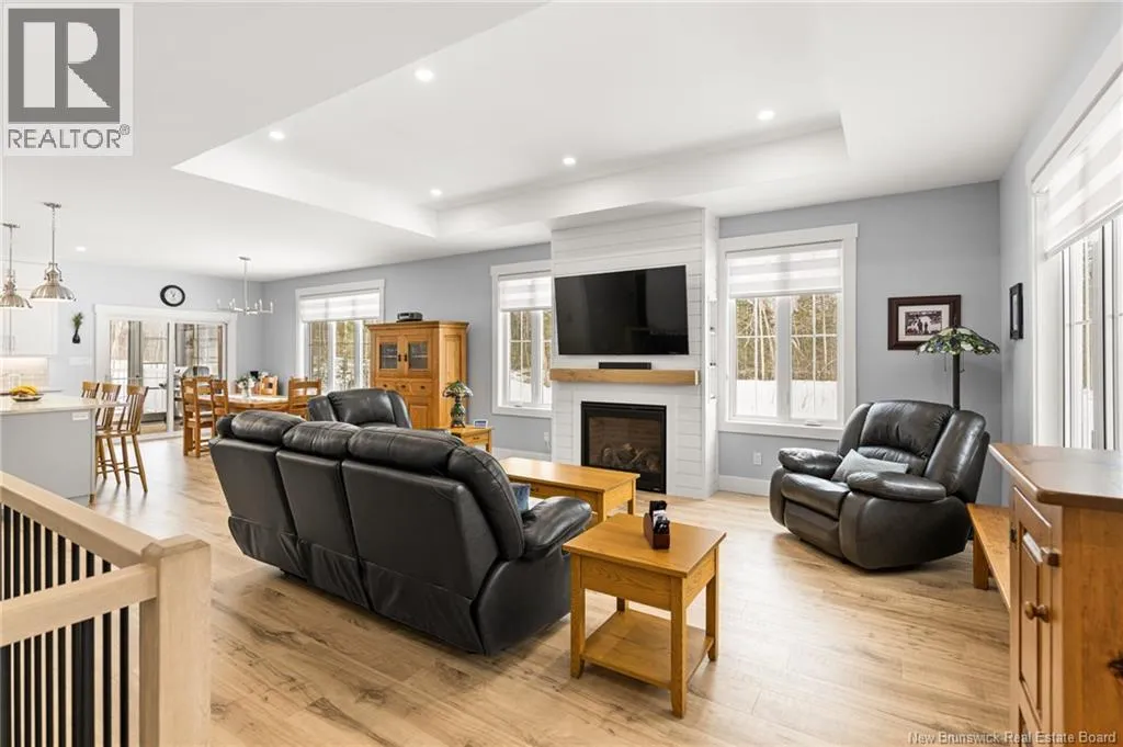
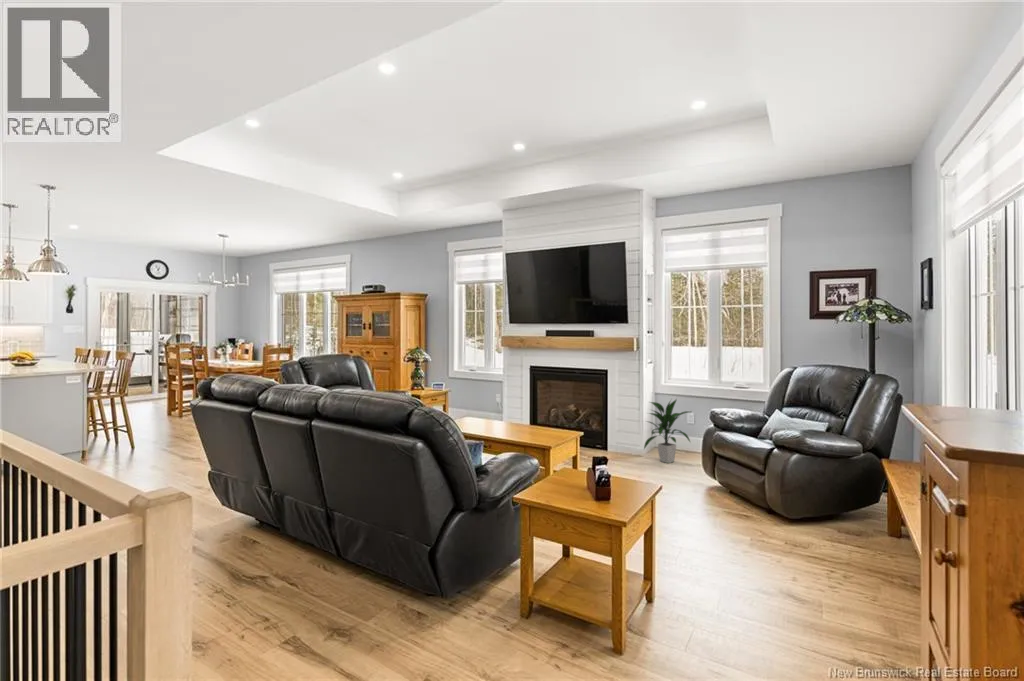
+ indoor plant [643,398,692,464]
